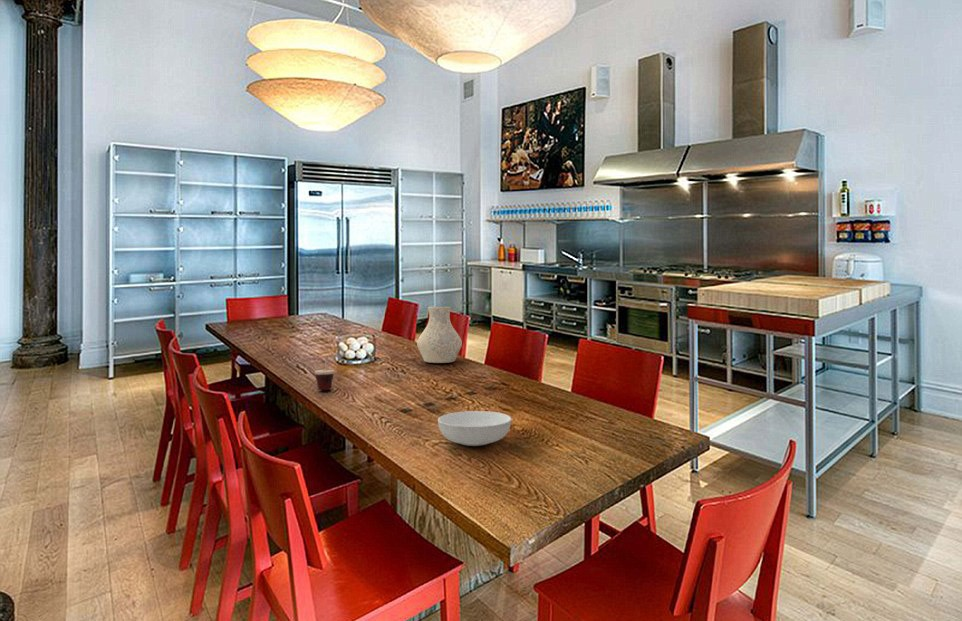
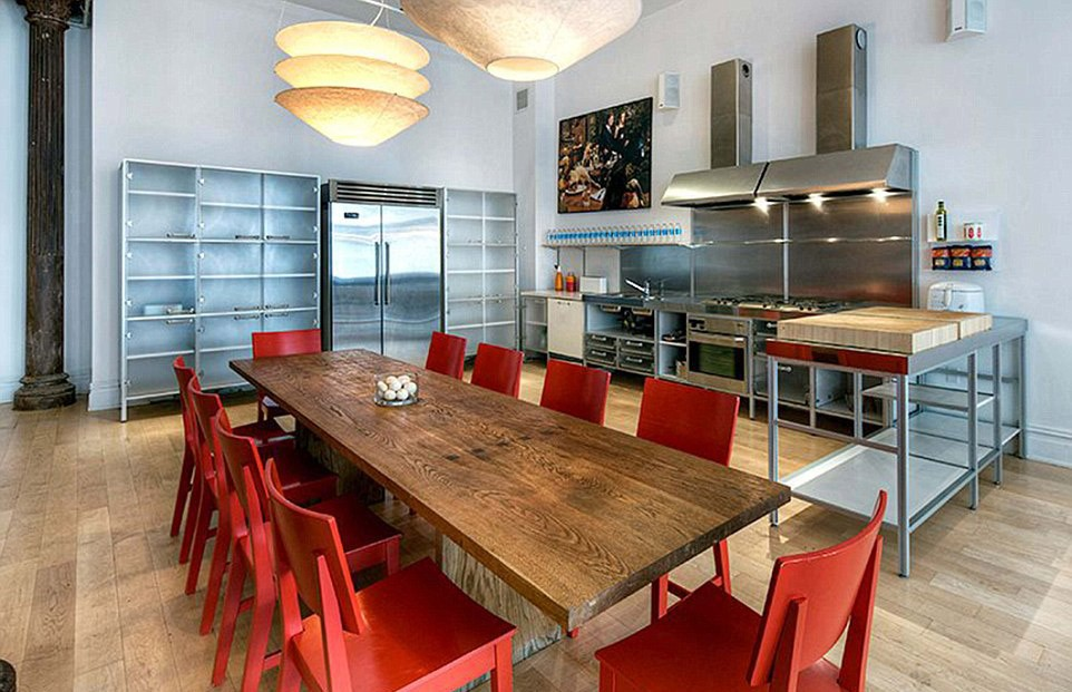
- serving bowl [437,410,512,447]
- vase [416,306,463,364]
- cup [314,354,335,391]
